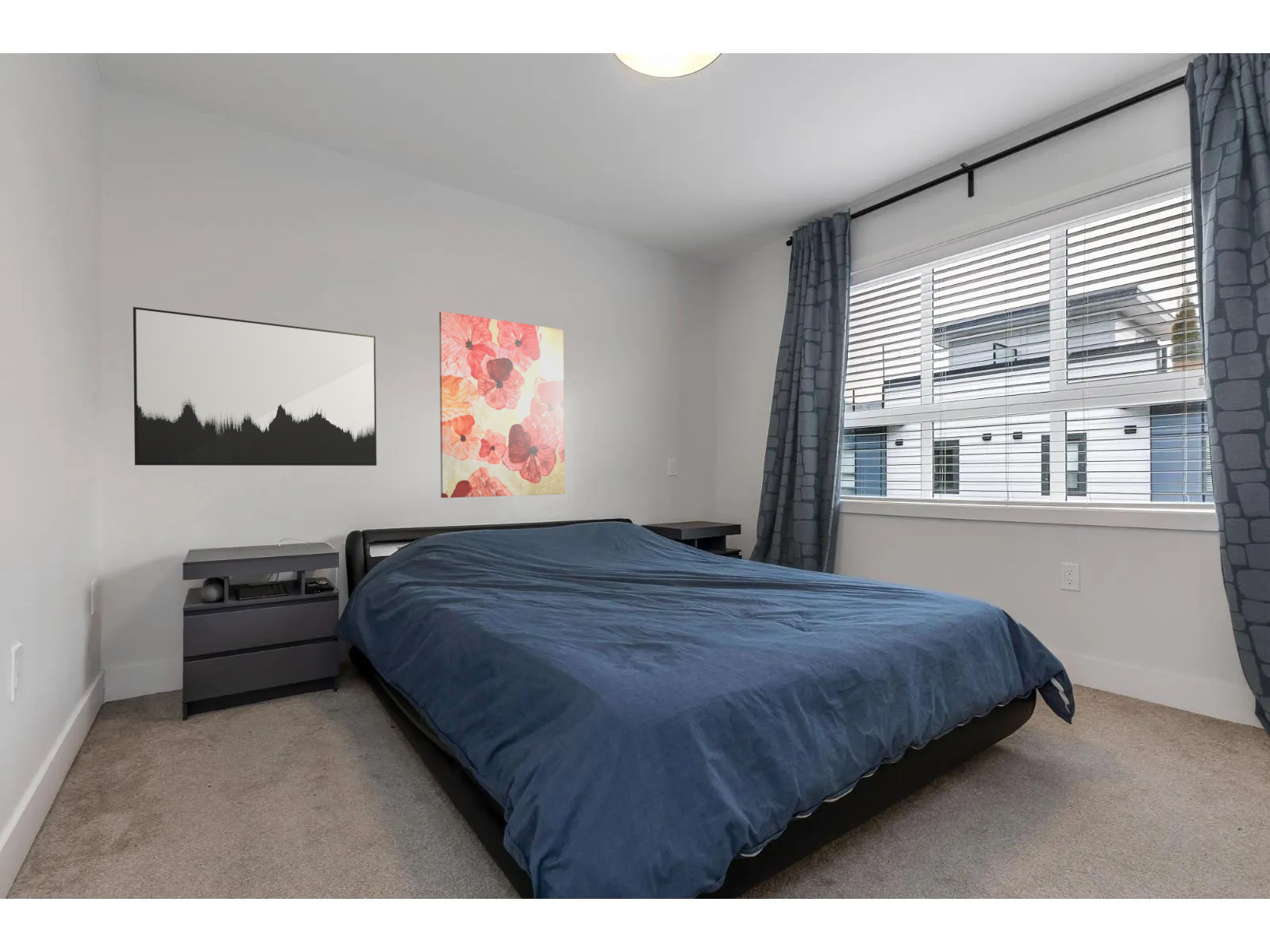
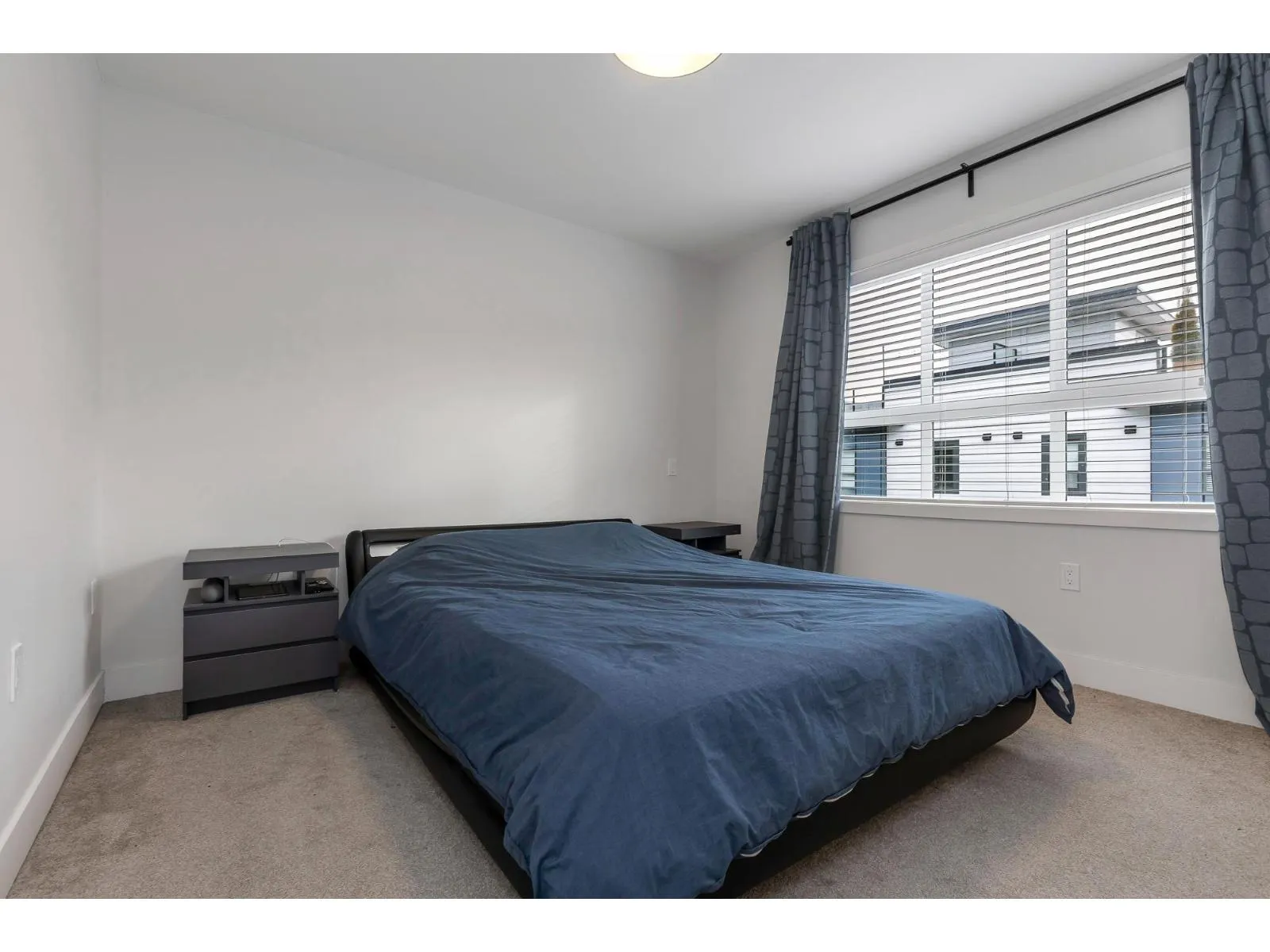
- wall art [133,306,378,466]
- wall art [438,310,565,499]
